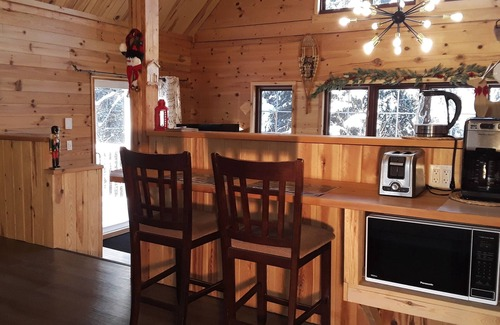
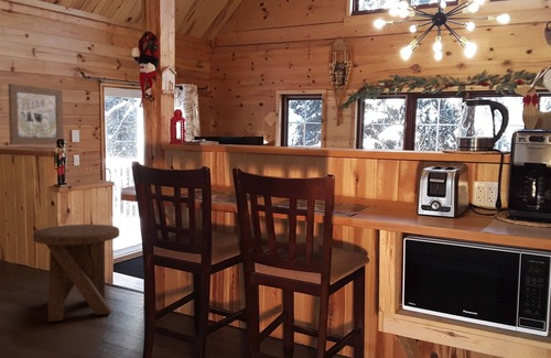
+ music stool [32,224,120,323]
+ wall art [7,83,65,145]
